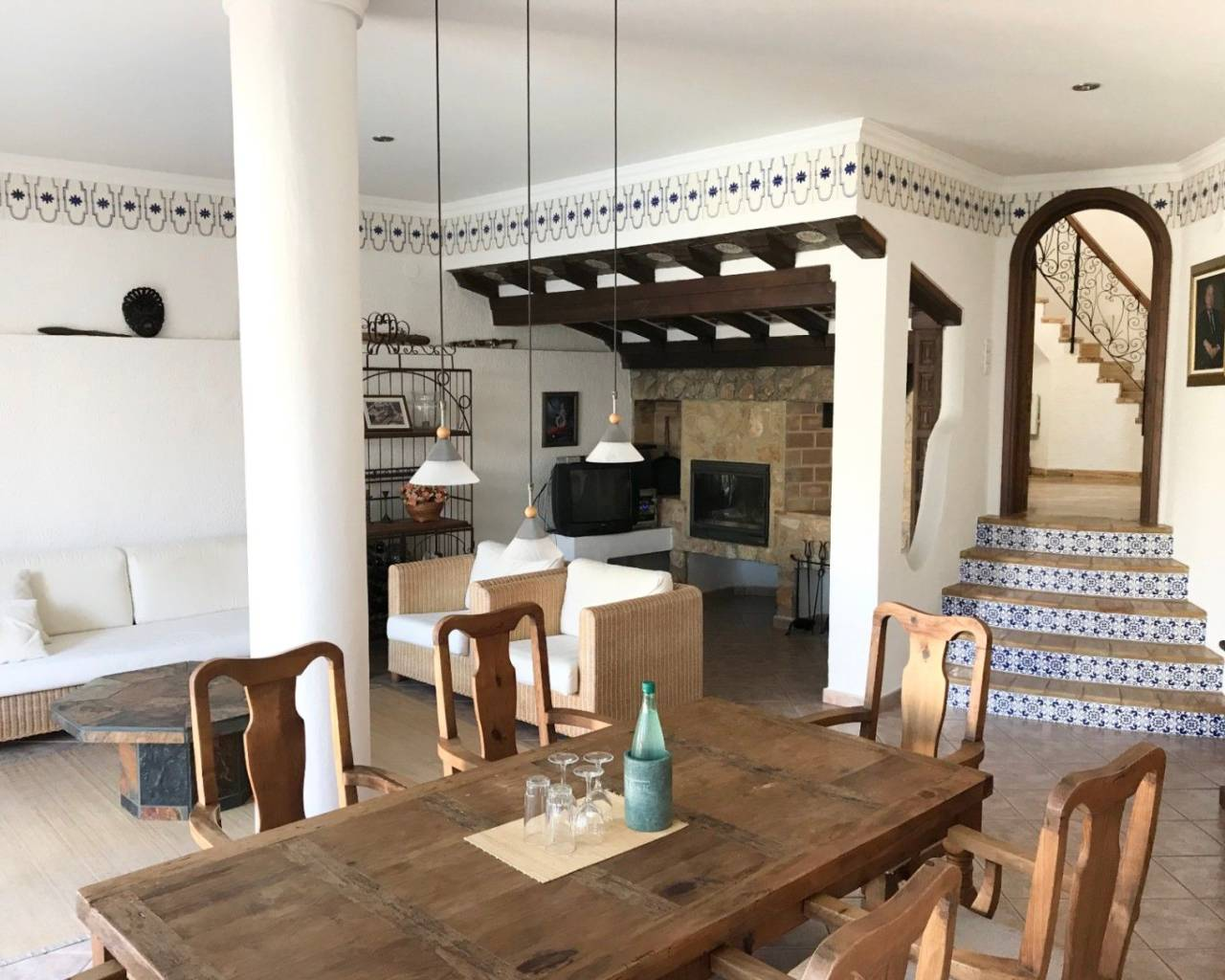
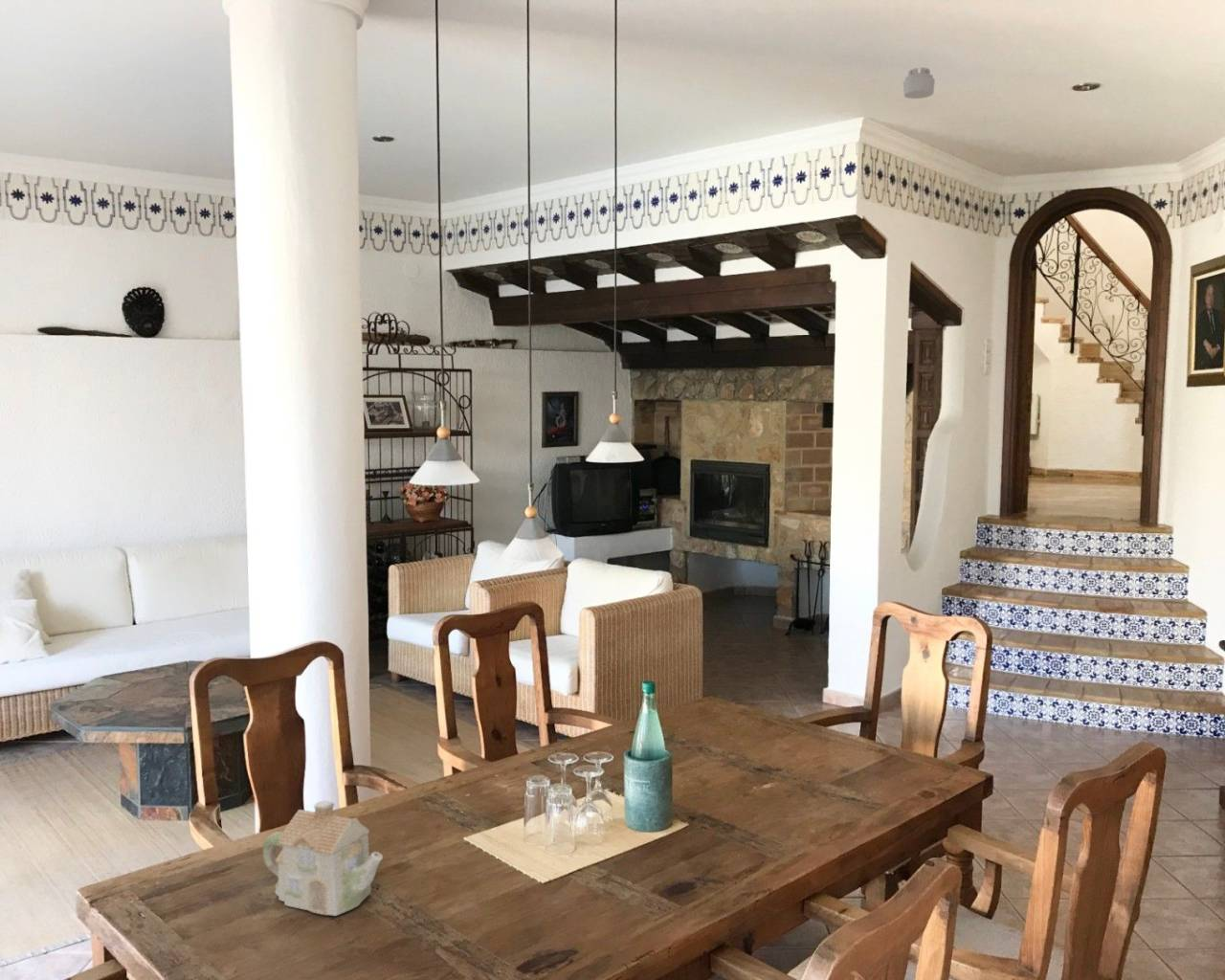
+ smoke detector [902,67,936,100]
+ teapot [262,800,384,917]
